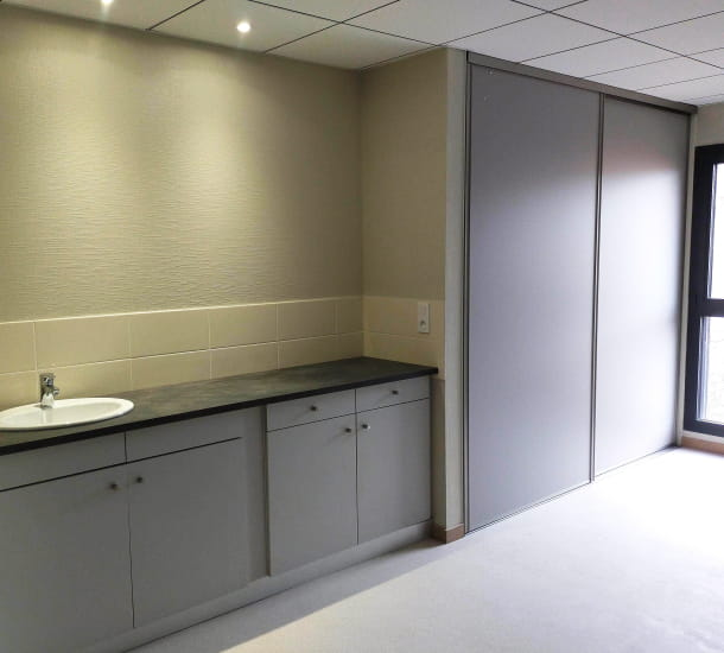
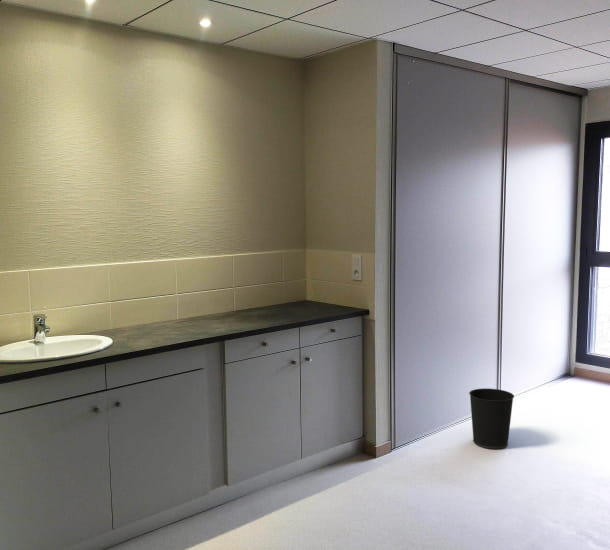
+ wastebasket [468,387,515,450]
